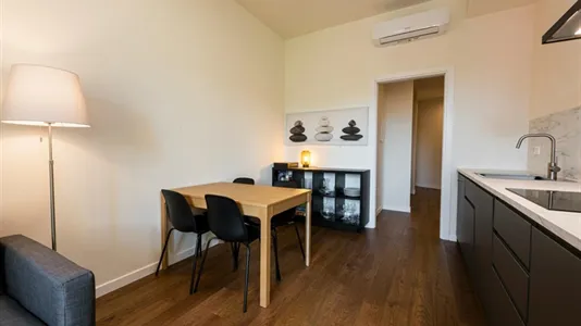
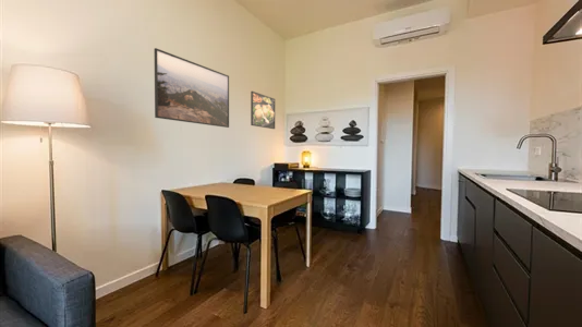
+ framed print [154,47,230,129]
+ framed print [250,90,276,130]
